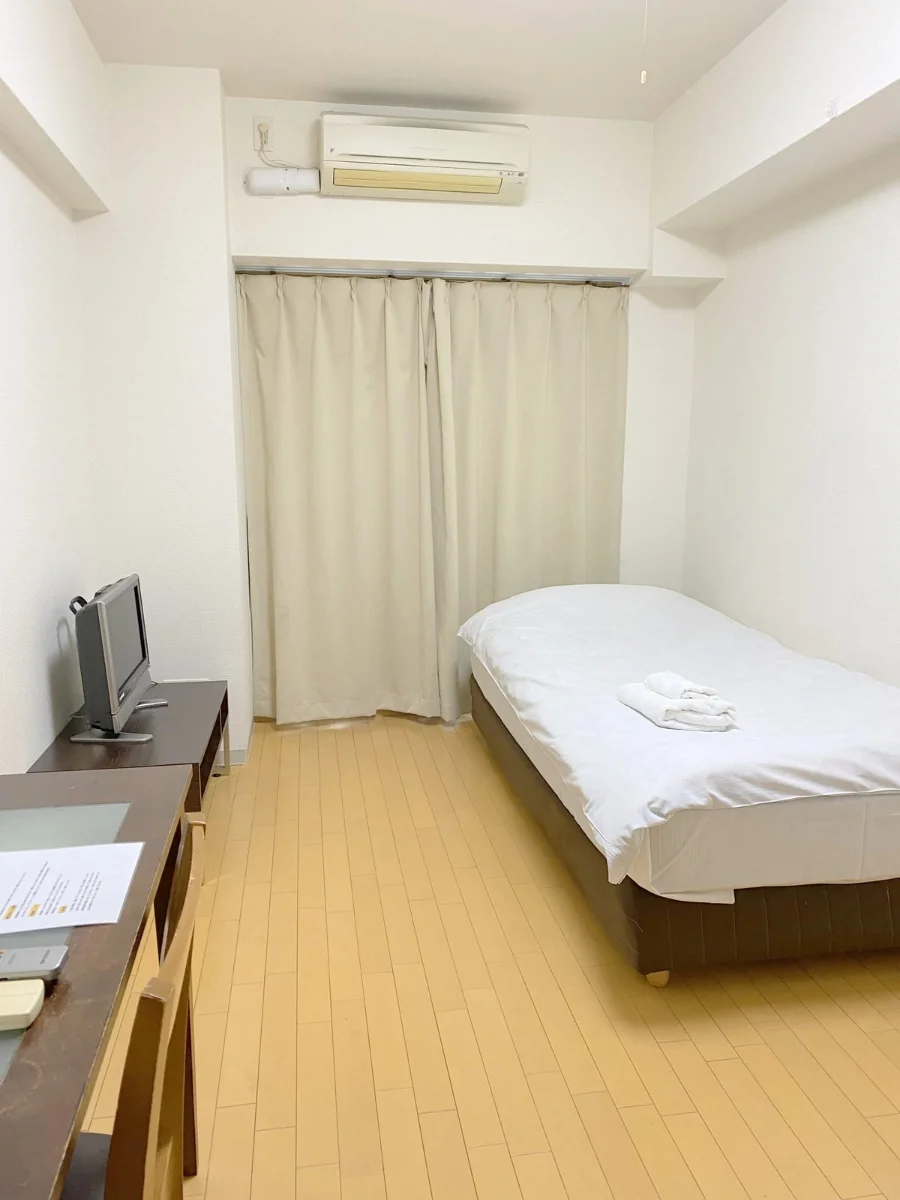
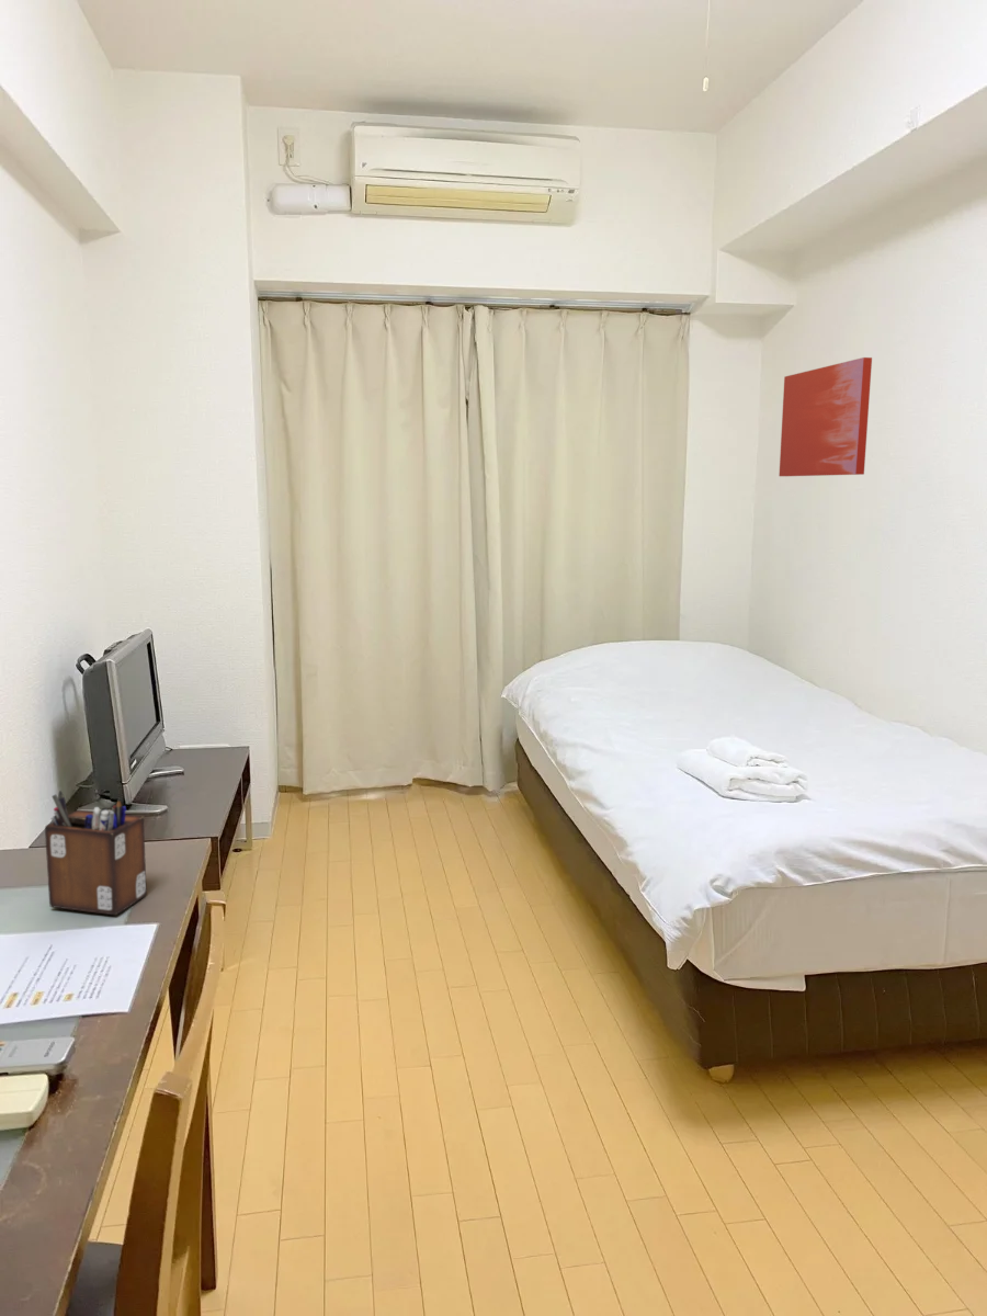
+ wall art [778,356,873,477]
+ desk organizer [44,790,148,916]
